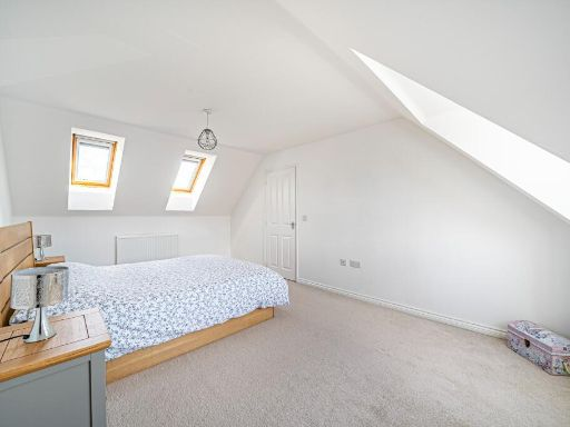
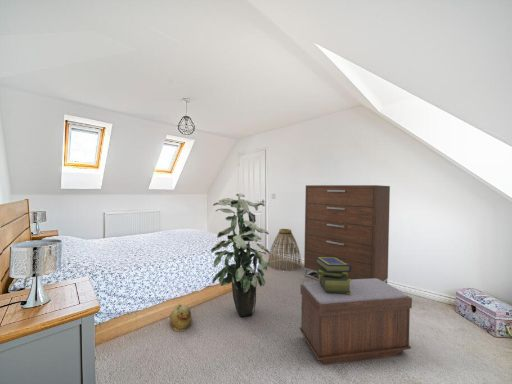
+ indoor plant [210,192,270,317]
+ dresser [303,184,391,284]
+ stack of books [316,257,352,294]
+ rubber duck [169,303,192,333]
+ bench [299,278,413,366]
+ basket [267,228,303,272]
